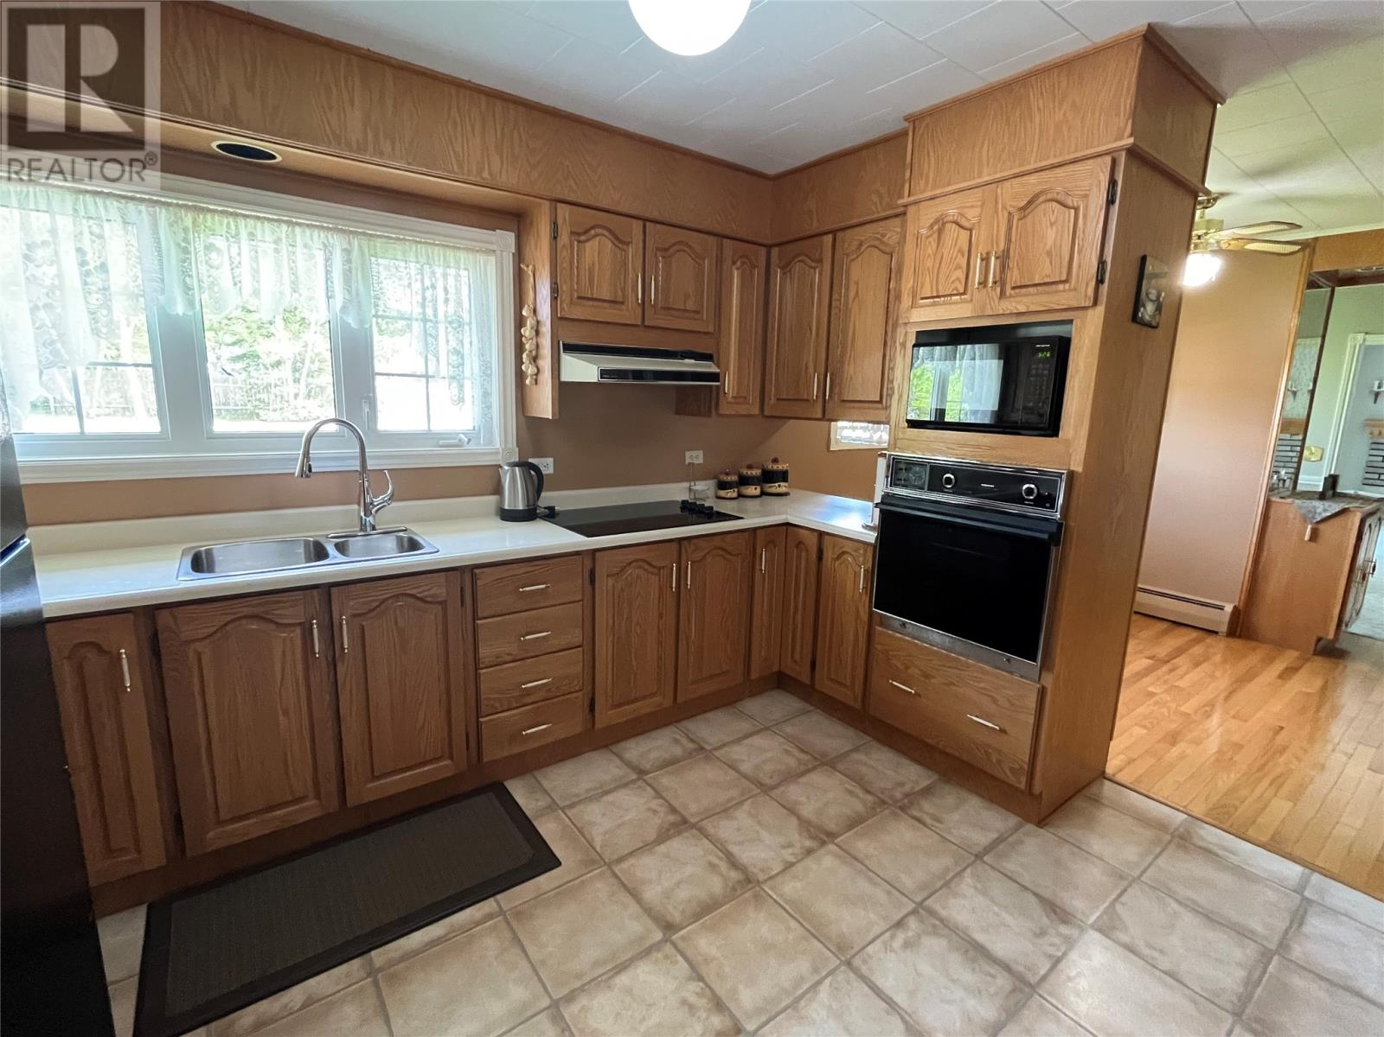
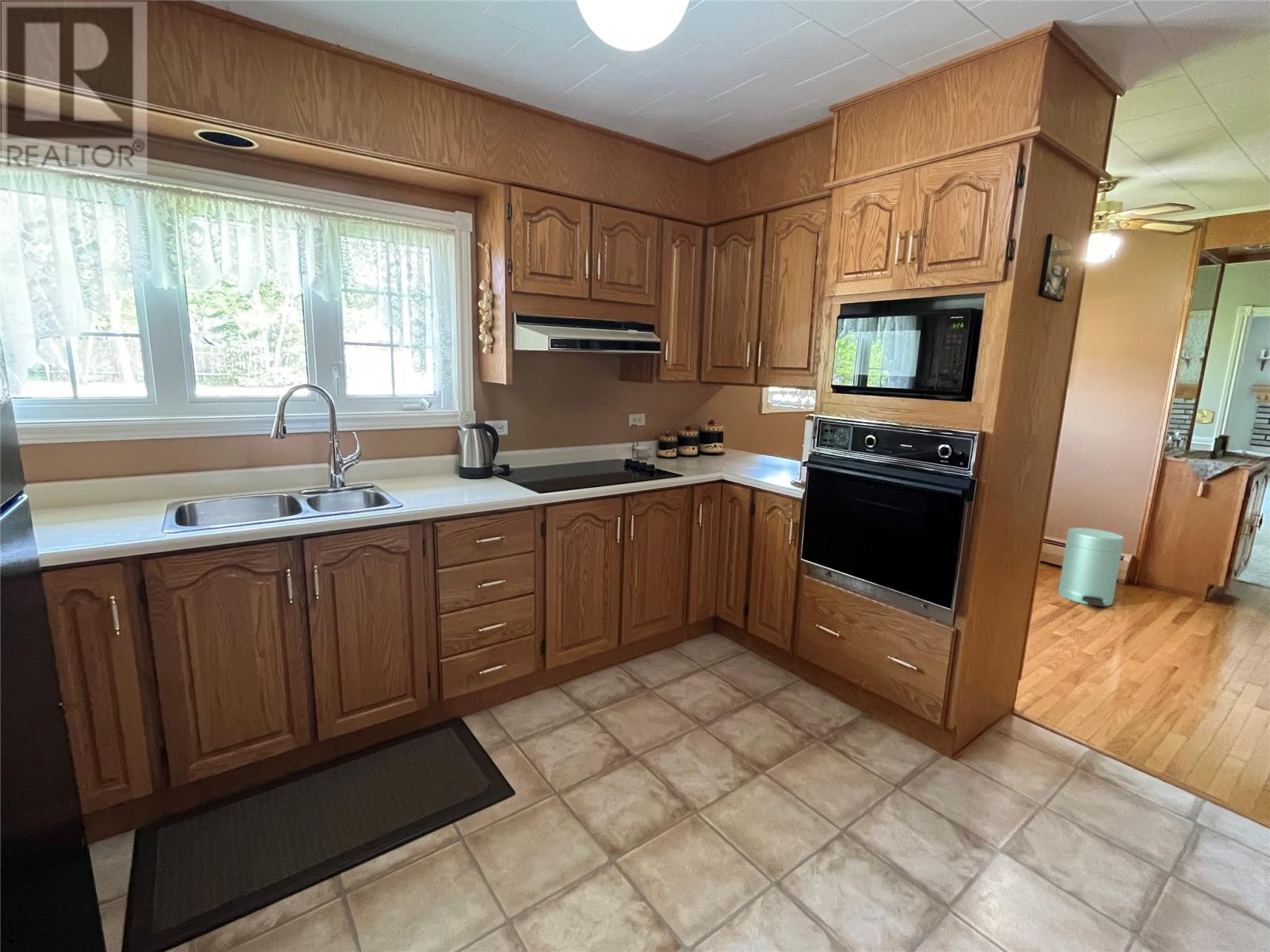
+ trash can [1057,527,1125,608]
